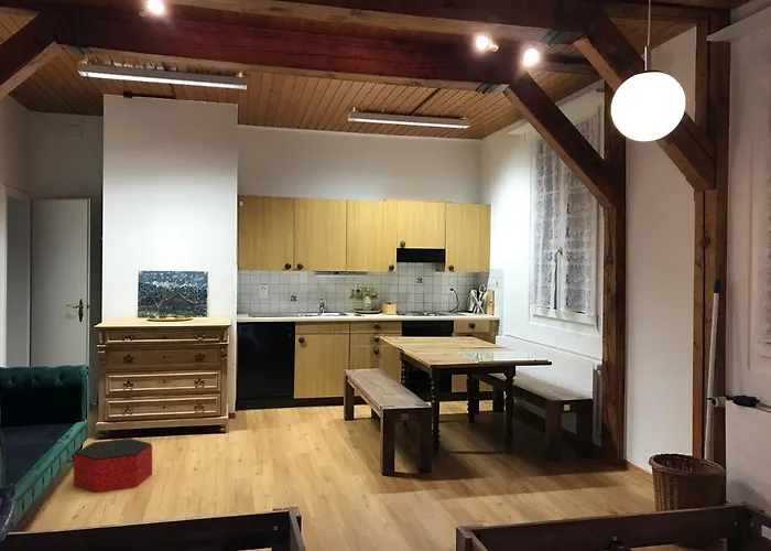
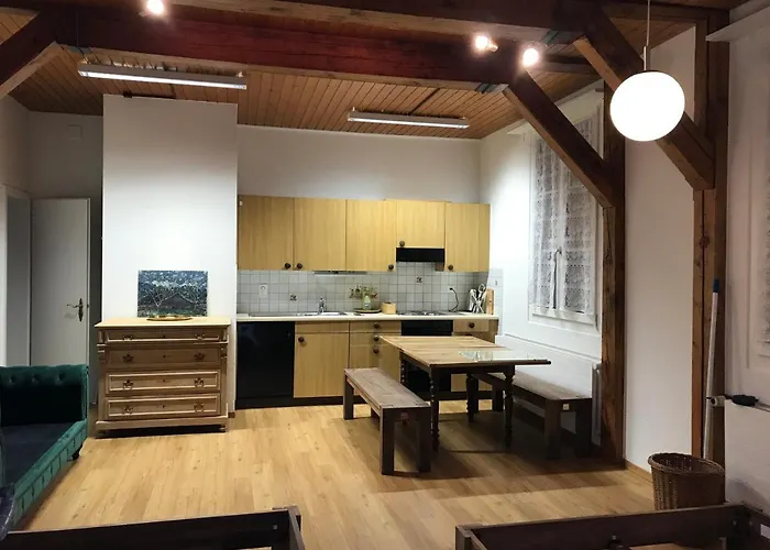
- ottoman [73,437,153,494]
